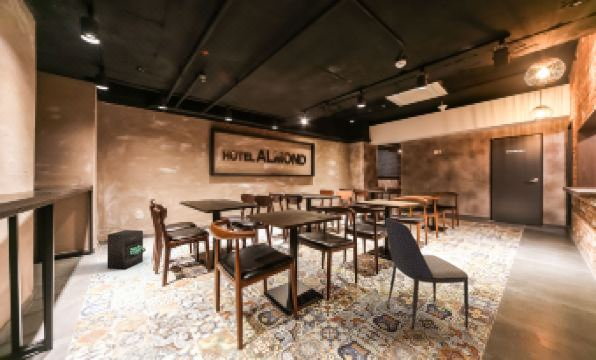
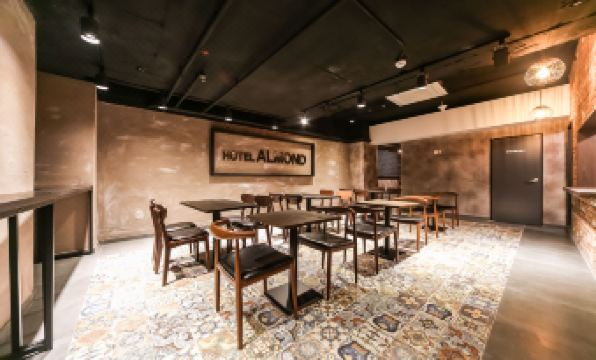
- chair [384,217,470,330]
- speaker [106,229,147,270]
